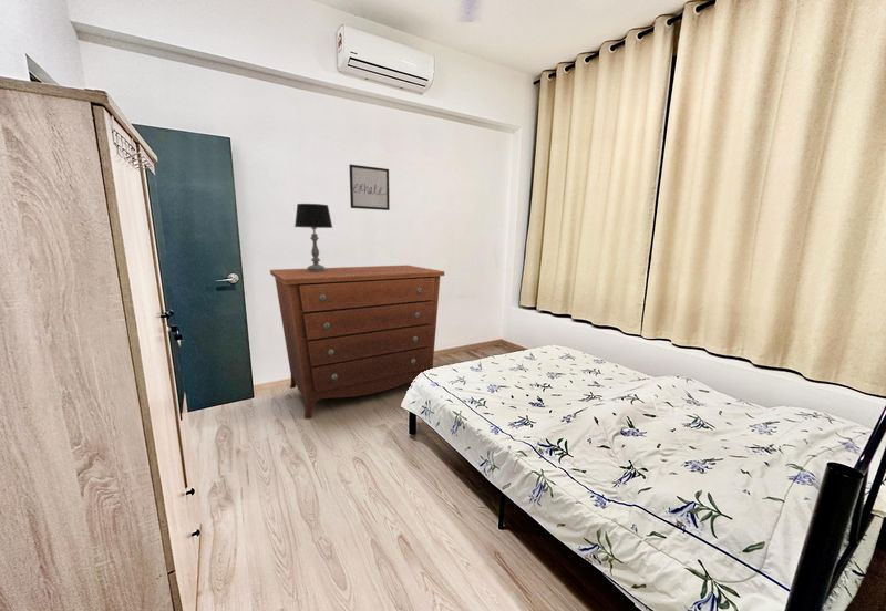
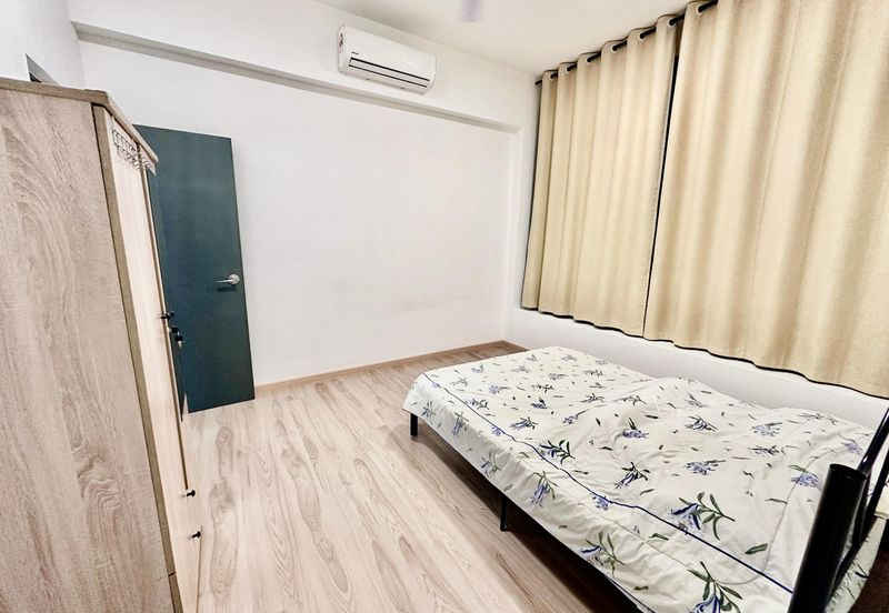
- dresser [269,265,445,420]
- table lamp [293,203,333,271]
- wall art [348,164,391,211]
